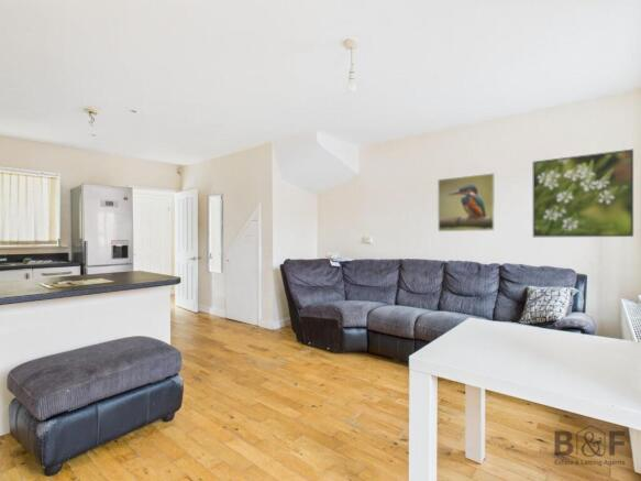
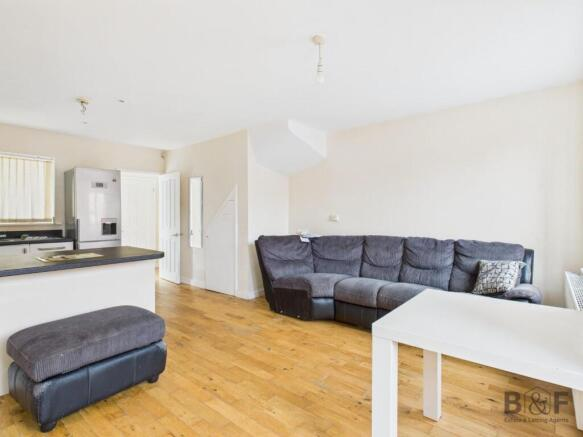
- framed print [436,172,496,232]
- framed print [532,149,634,238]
